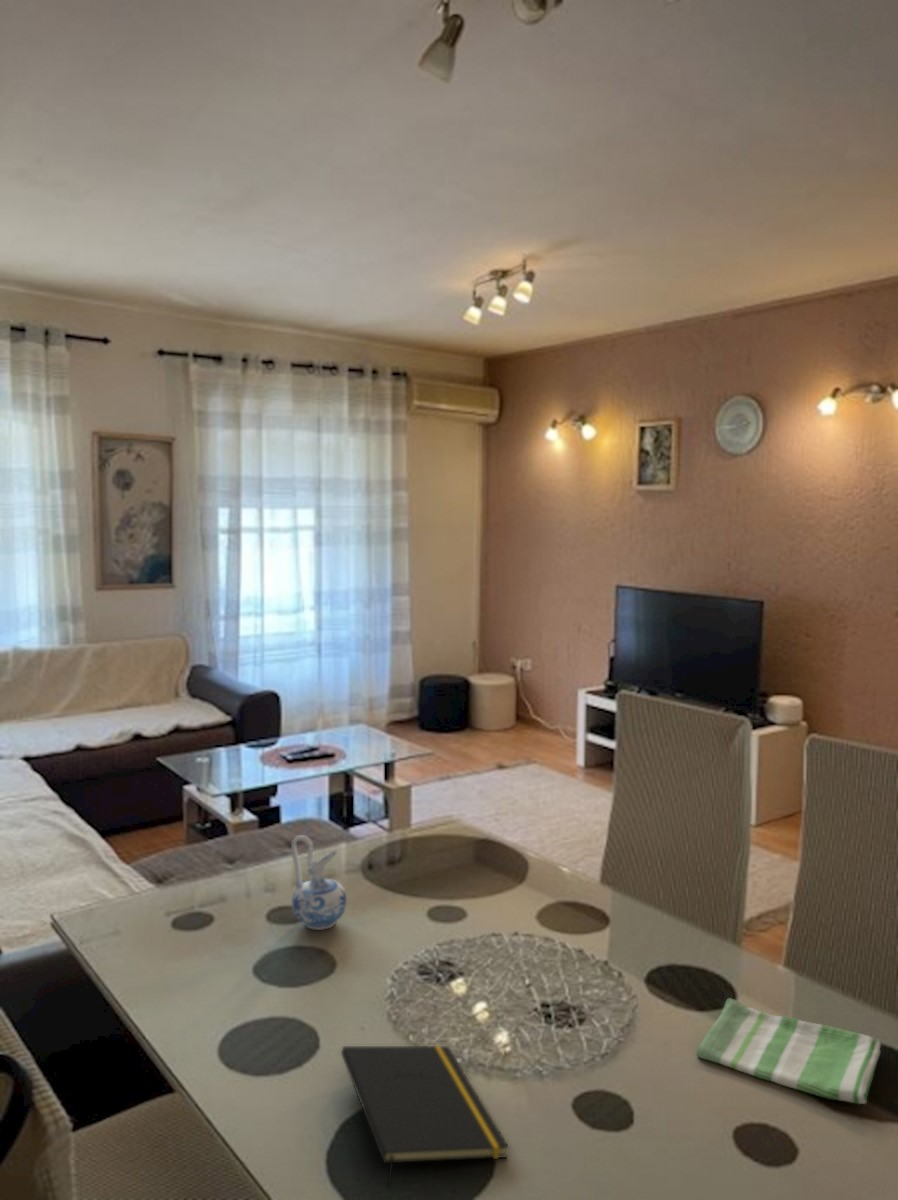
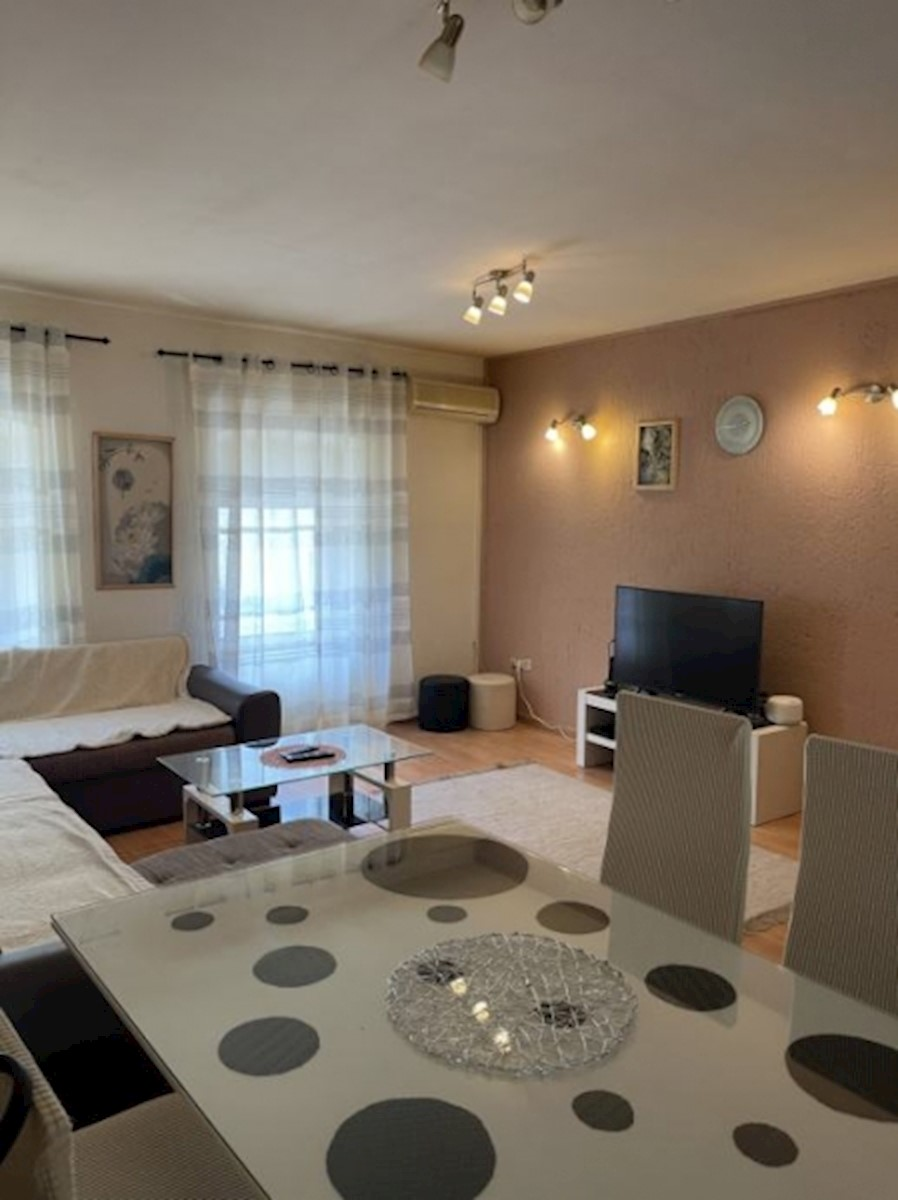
- dish towel [695,997,882,1105]
- ceramic pitcher [290,834,347,931]
- notepad [340,1045,510,1190]
